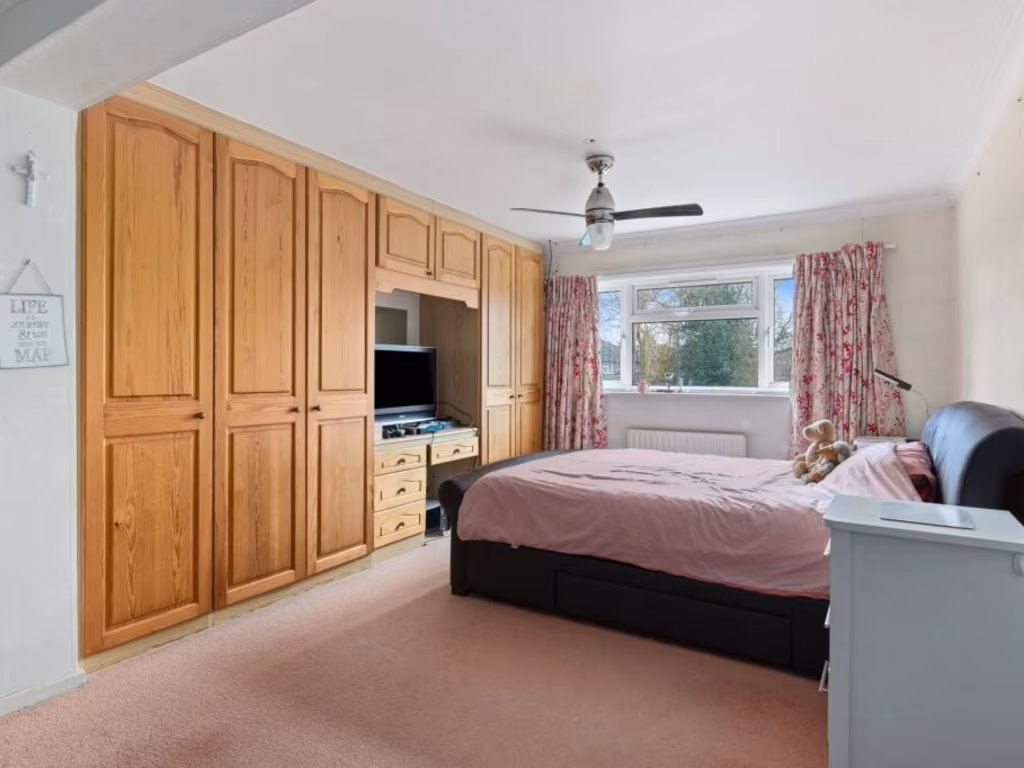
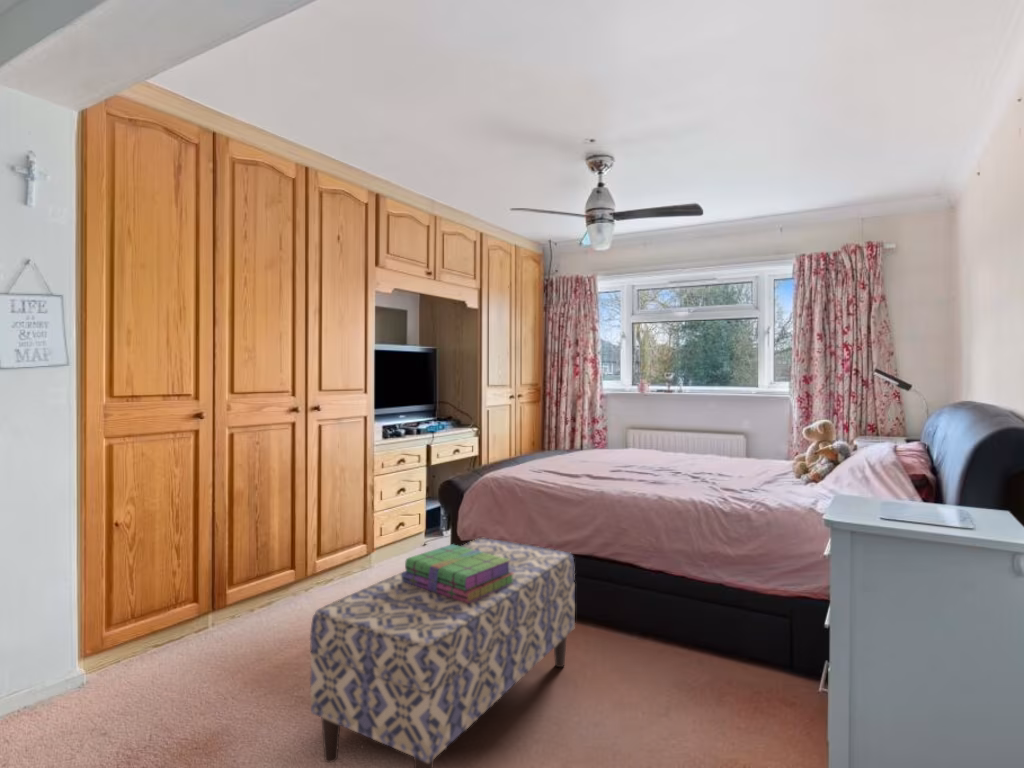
+ bench [309,537,576,768]
+ stack of books [401,543,515,604]
